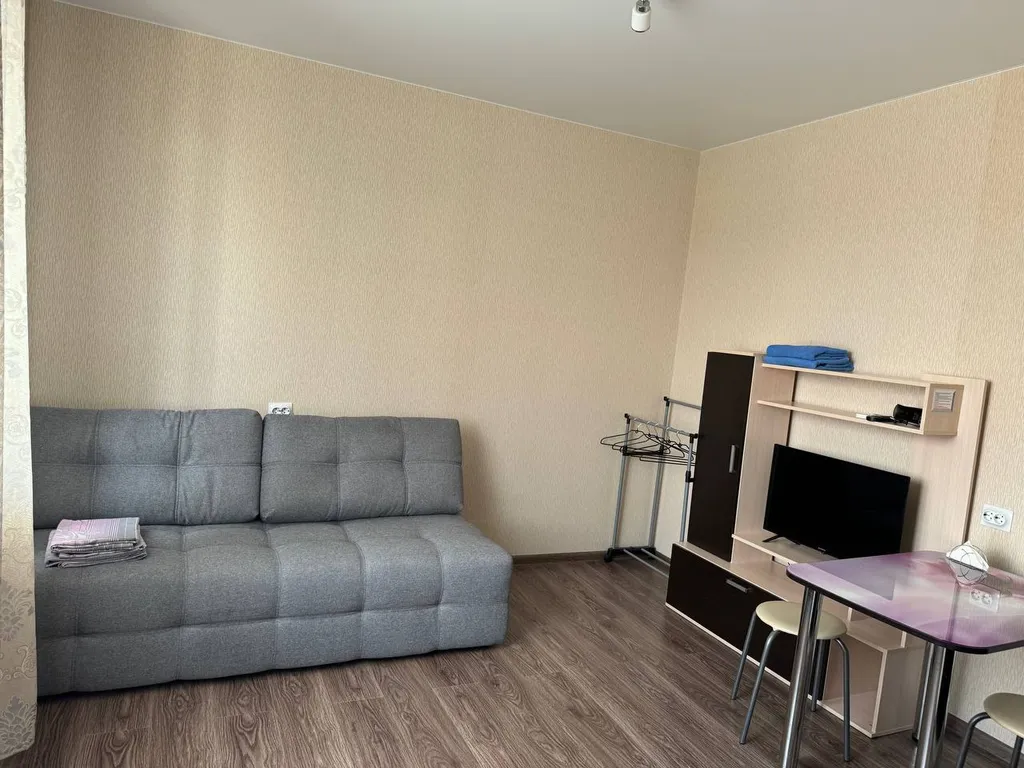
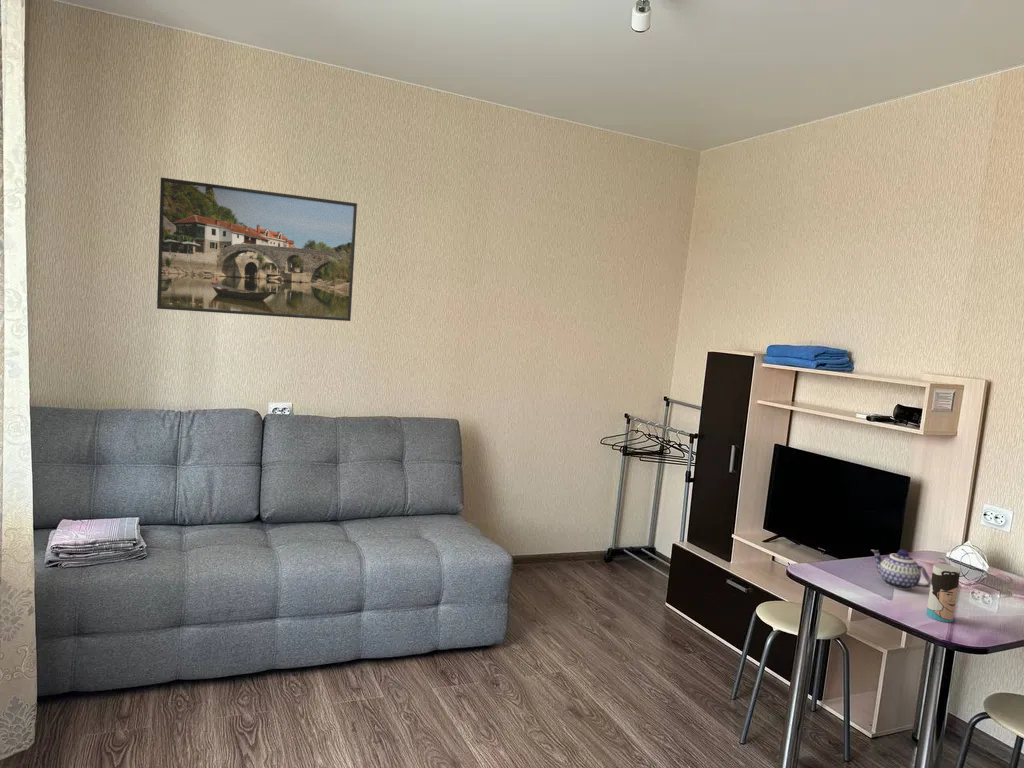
+ cup [926,562,961,623]
+ teapot [870,549,931,591]
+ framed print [156,177,358,322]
